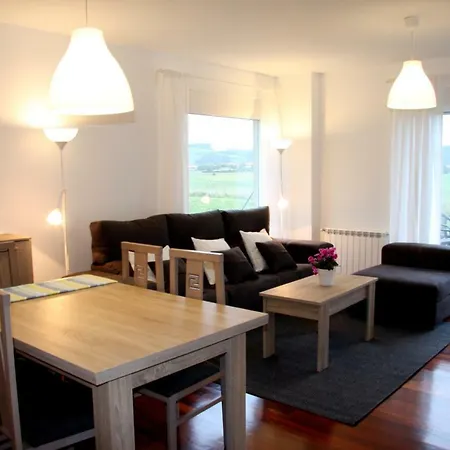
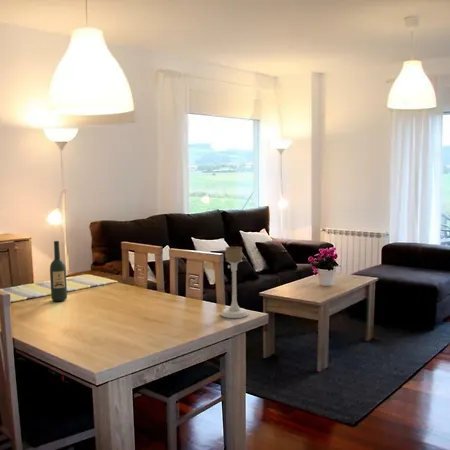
+ candle holder [220,245,249,319]
+ wine bottle [49,240,68,302]
